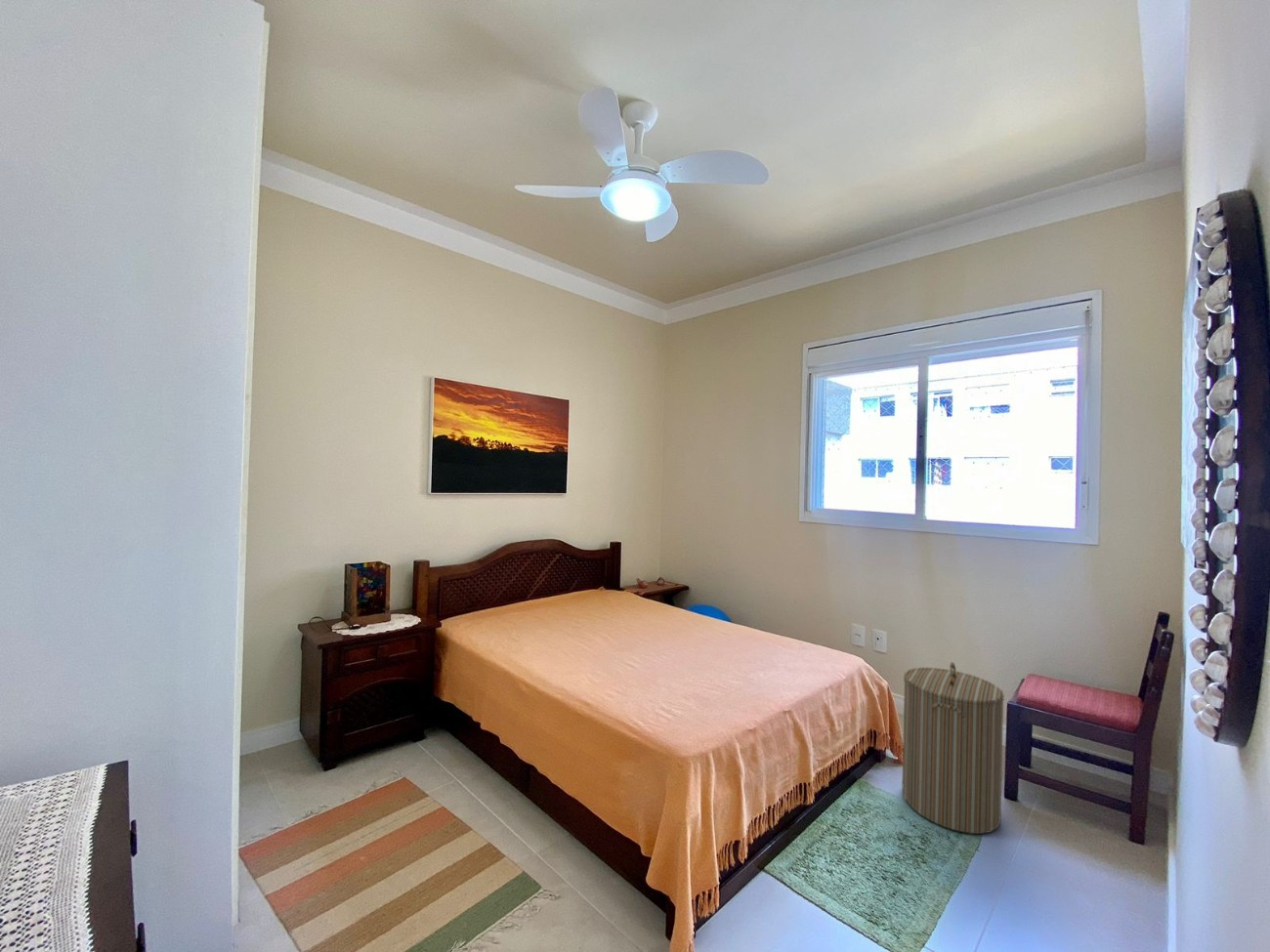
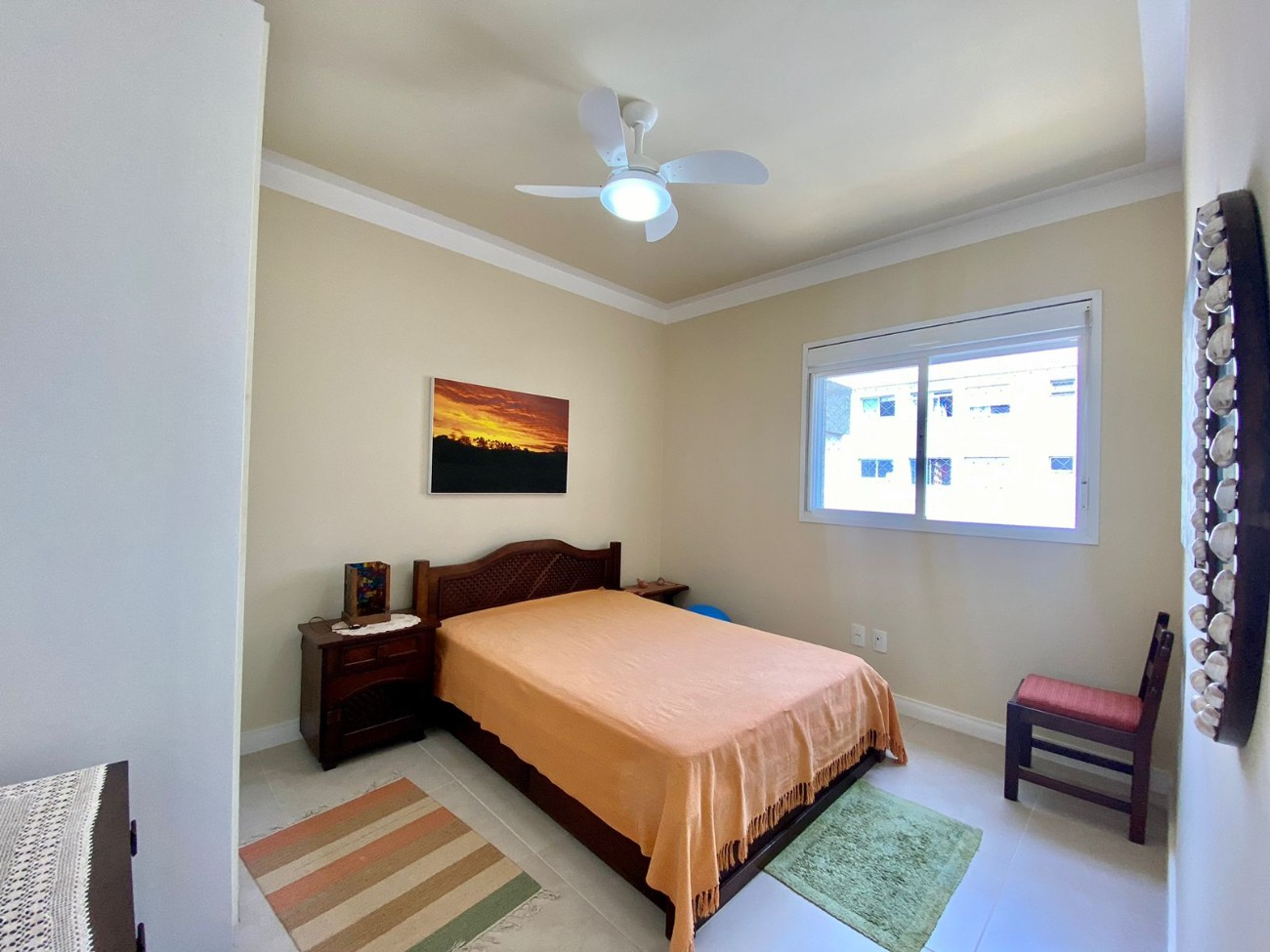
- laundry hamper [901,661,1005,835]
